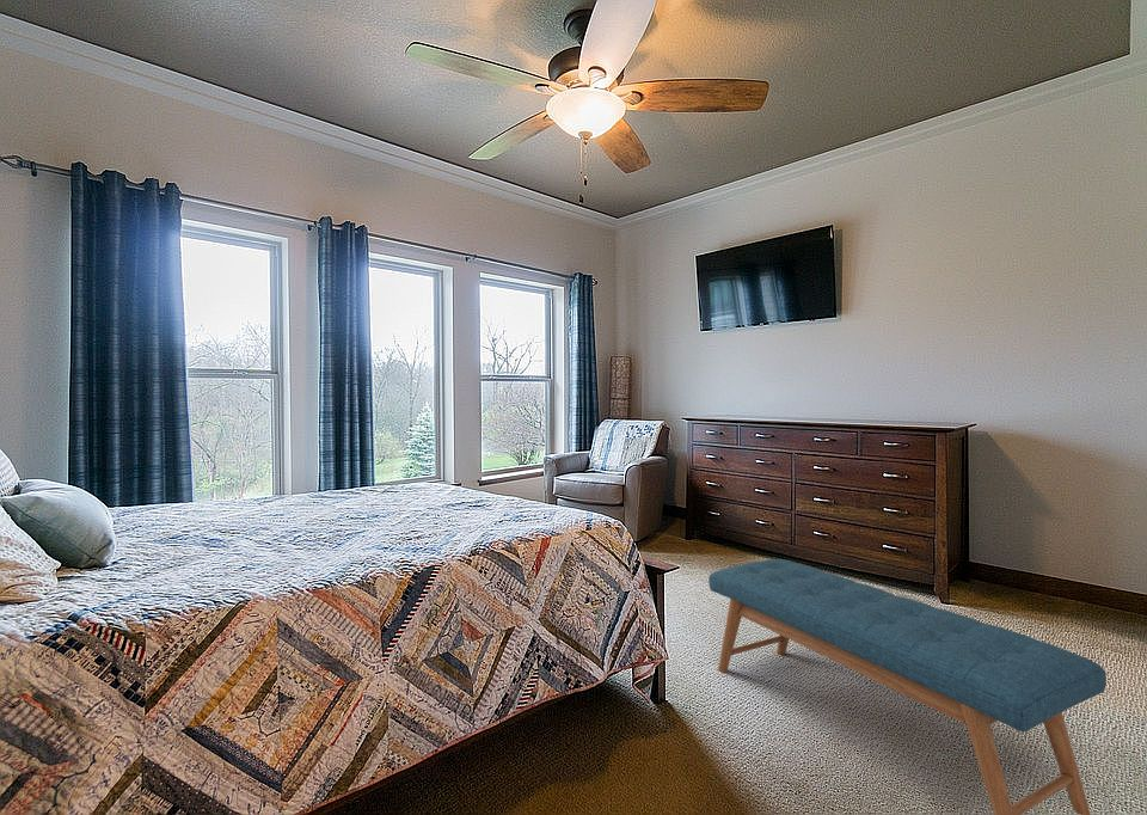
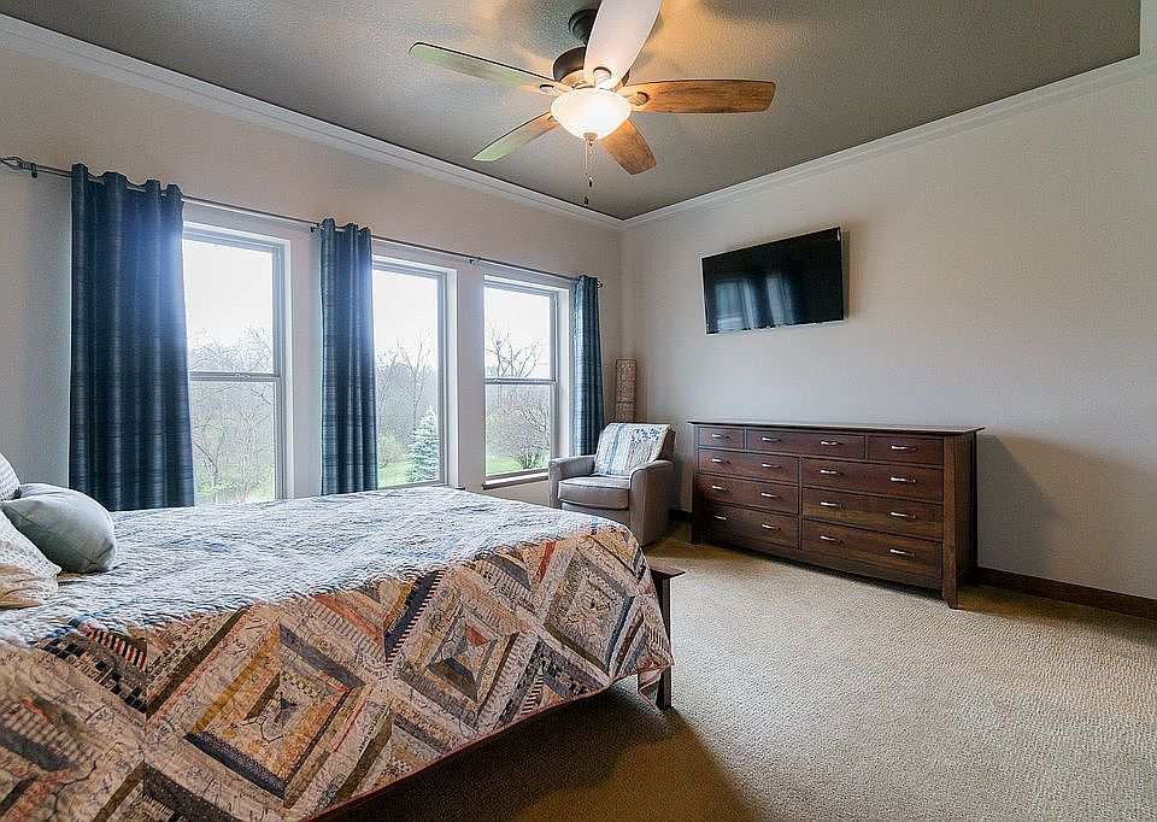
- bench [707,558,1108,815]
